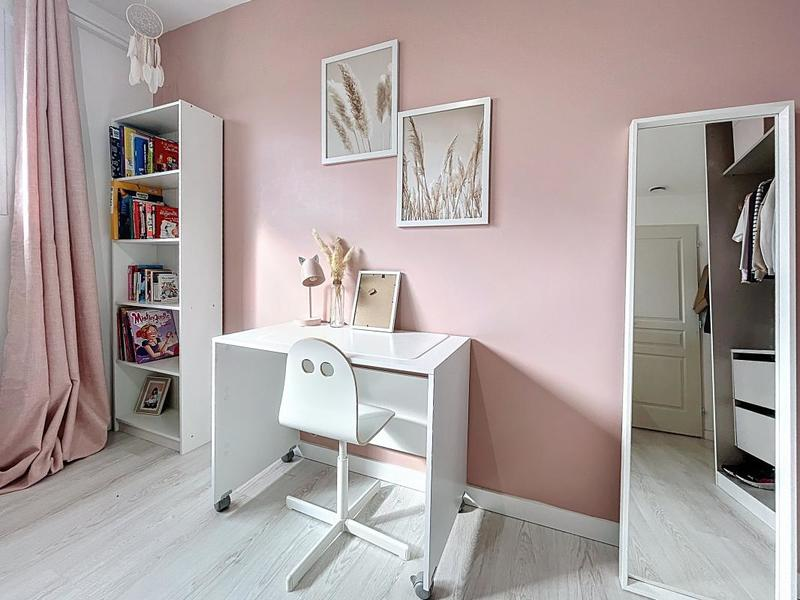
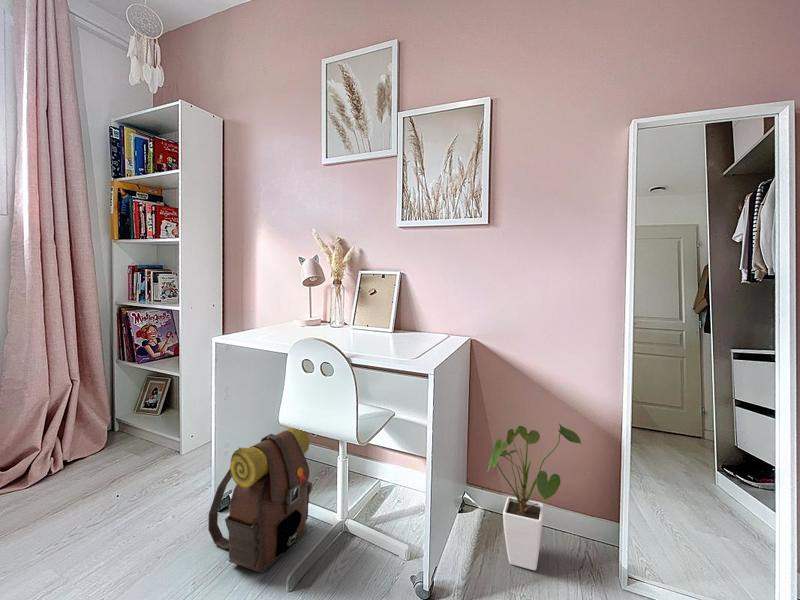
+ backpack [207,426,313,574]
+ house plant [486,422,583,571]
